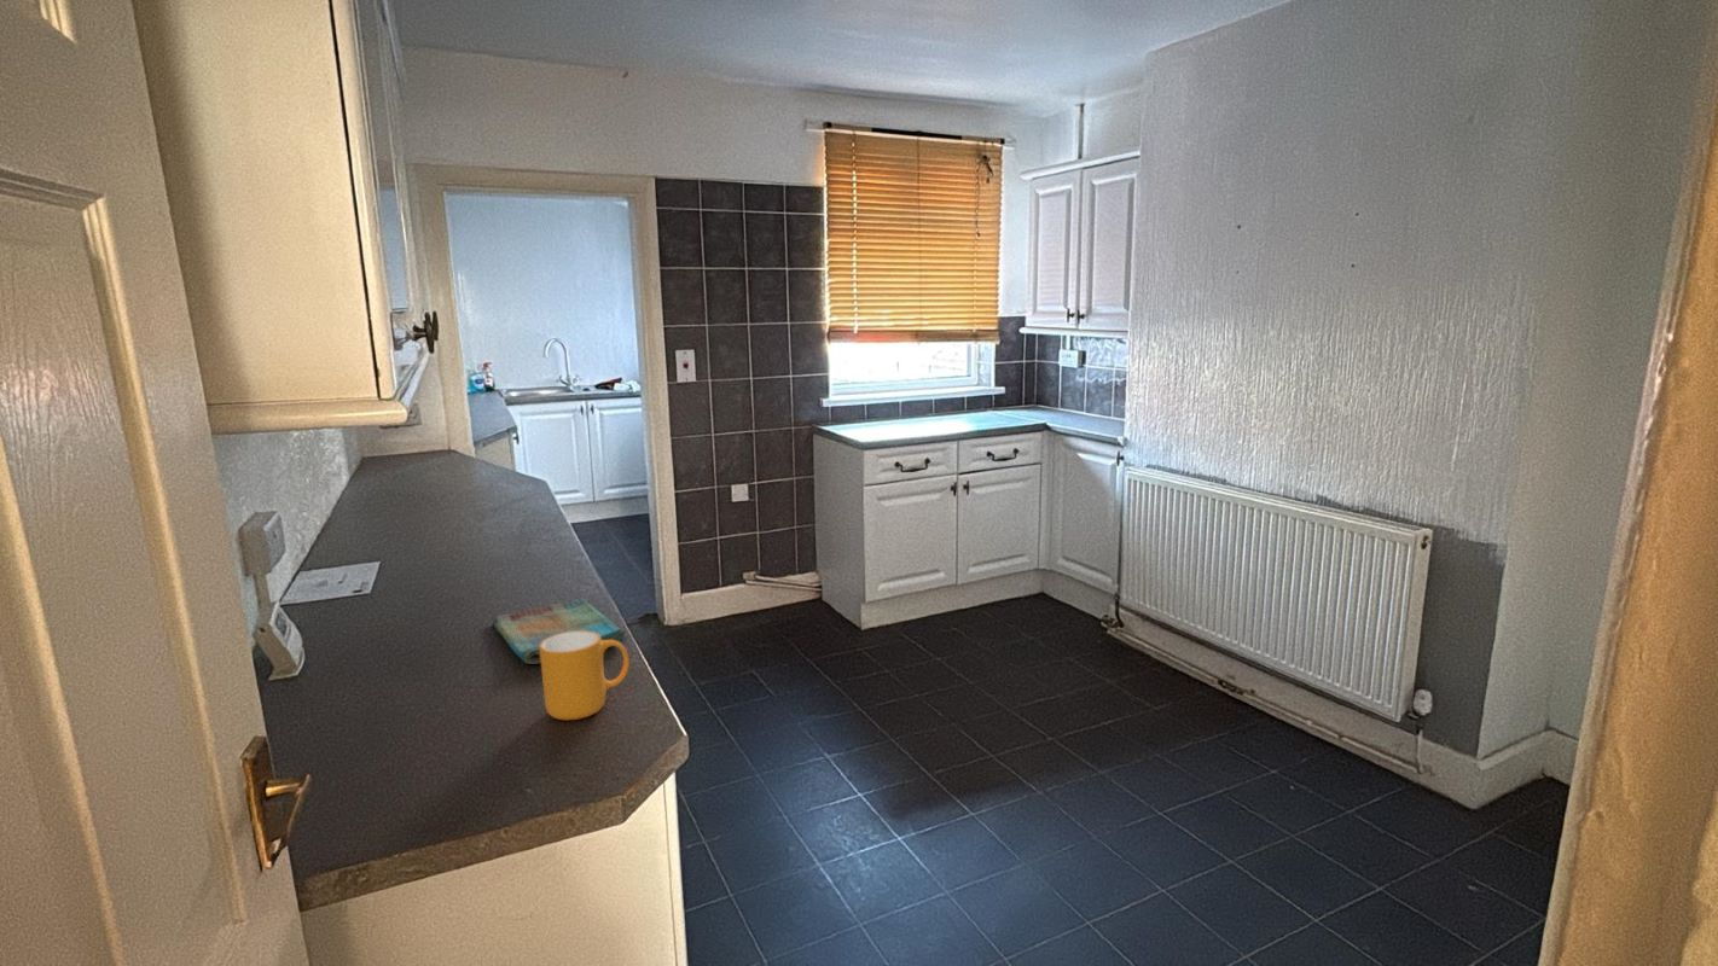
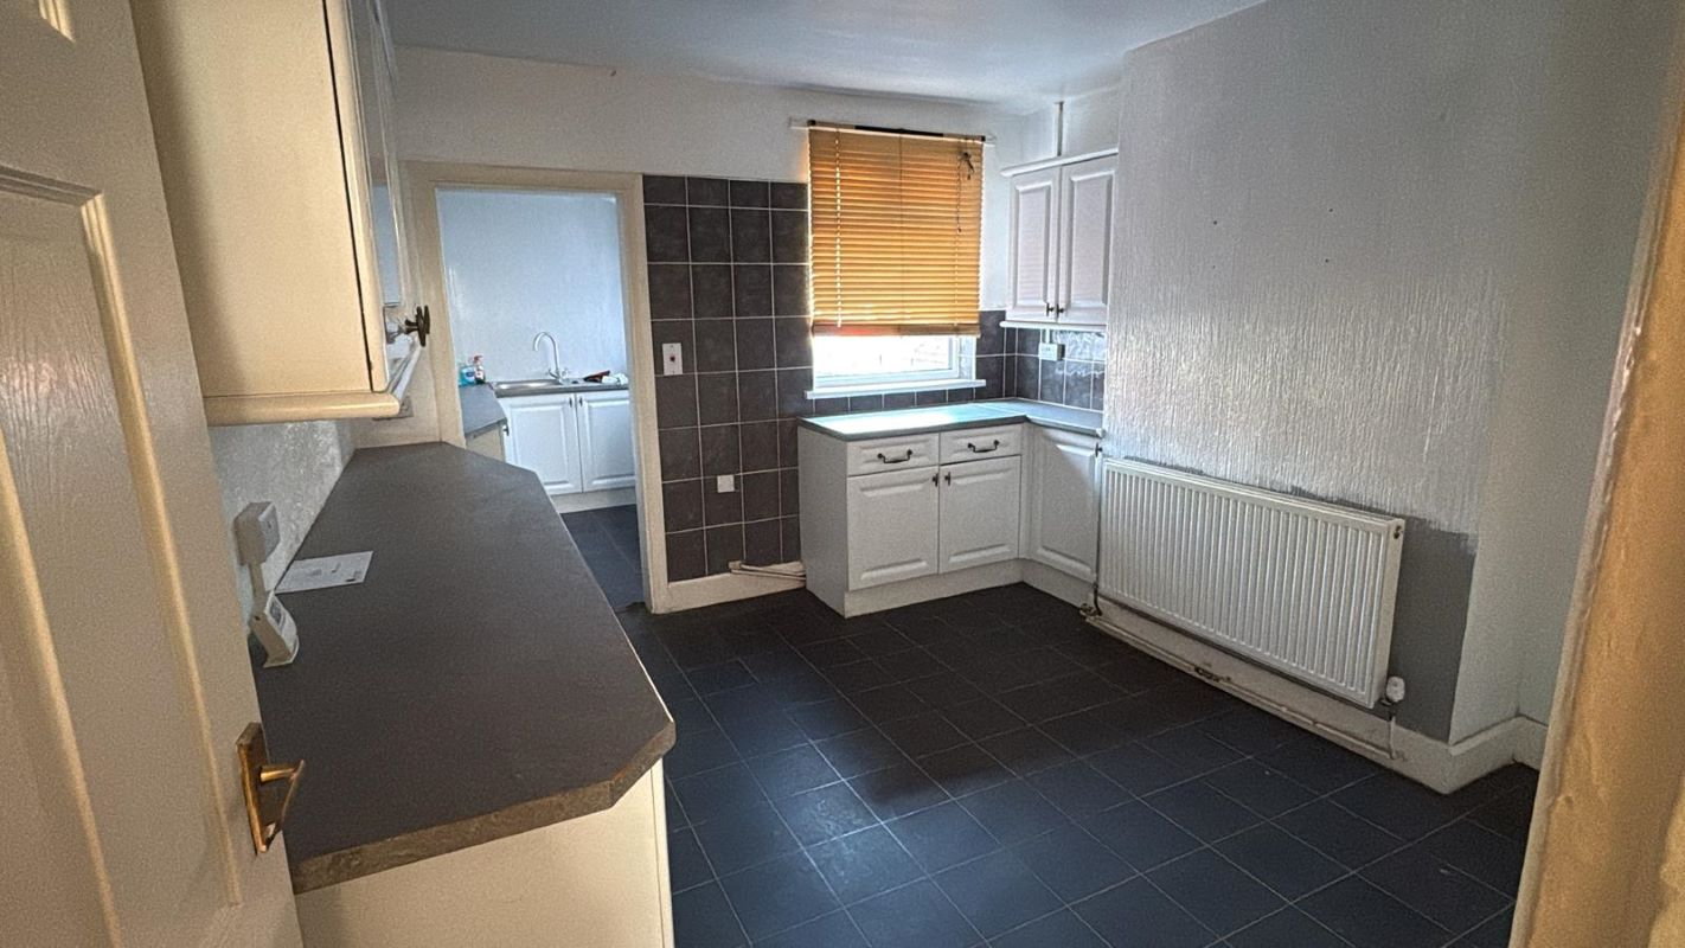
- mug [539,632,631,721]
- dish towel [492,597,628,665]
